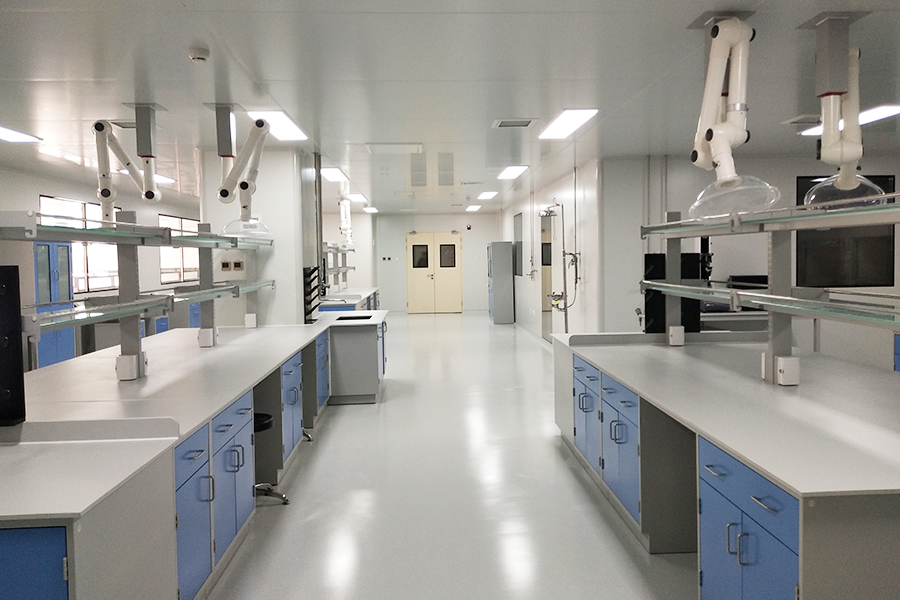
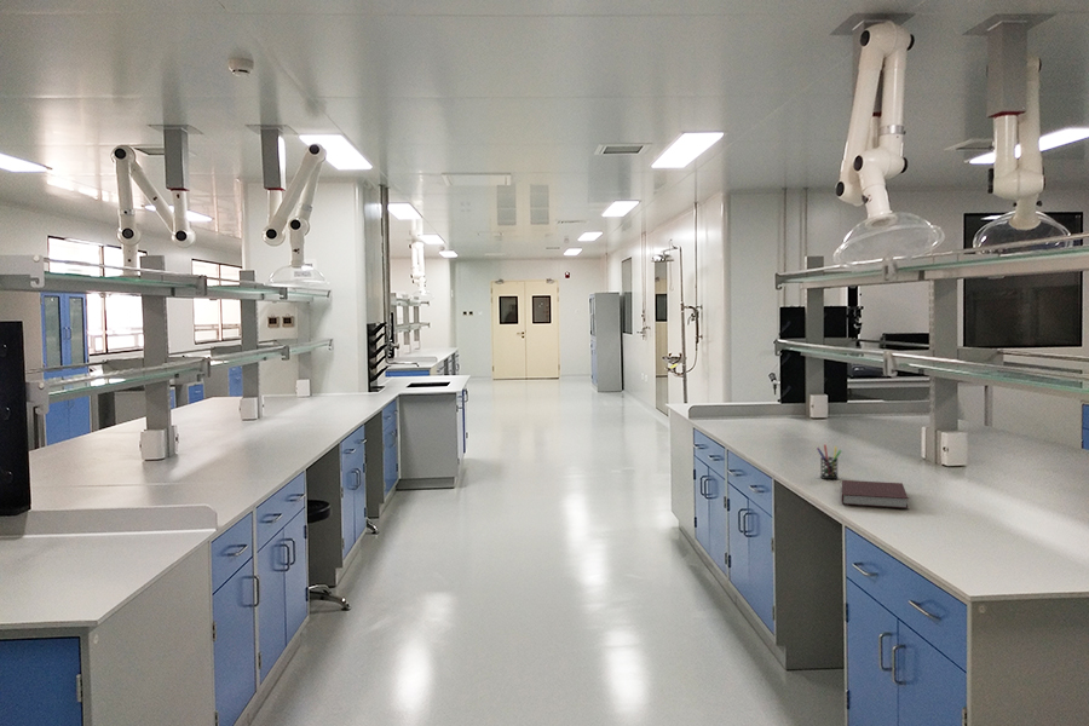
+ pen holder [816,444,842,480]
+ notebook [840,479,909,509]
